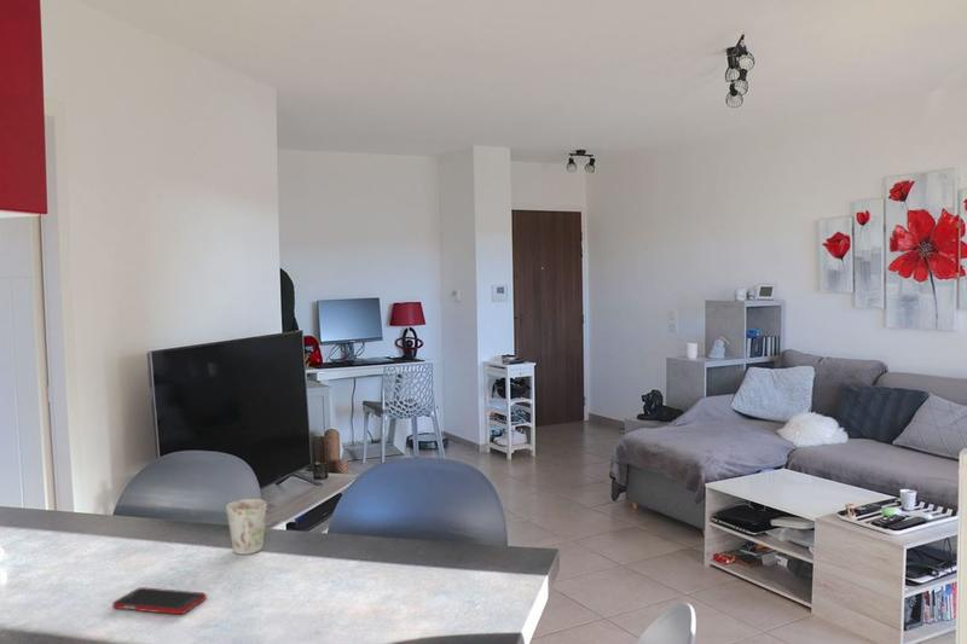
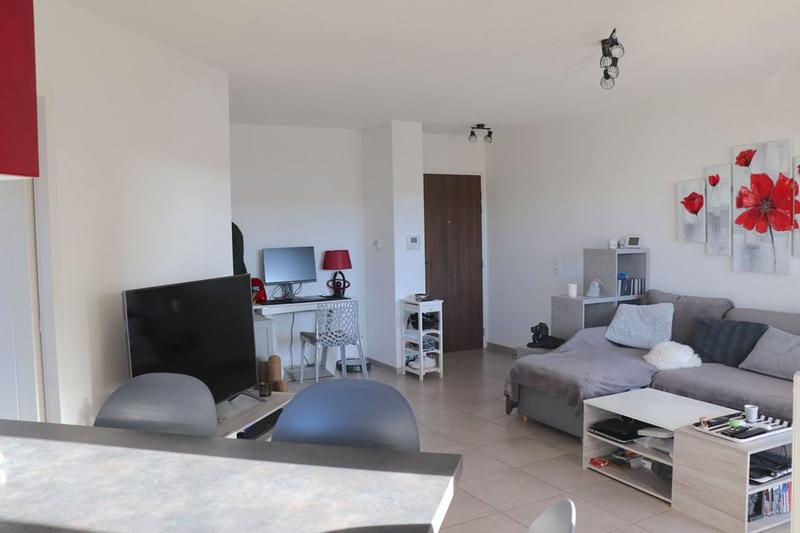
- cell phone [111,586,208,615]
- mug [225,498,268,556]
